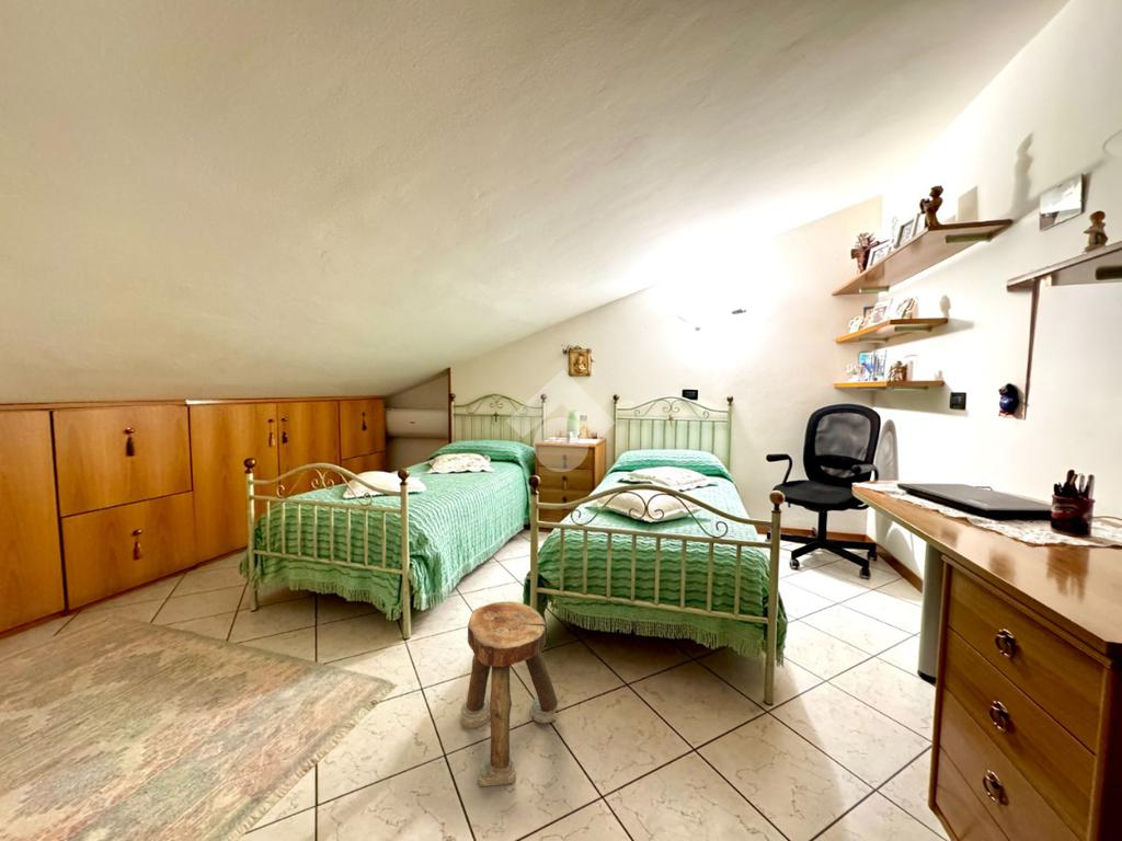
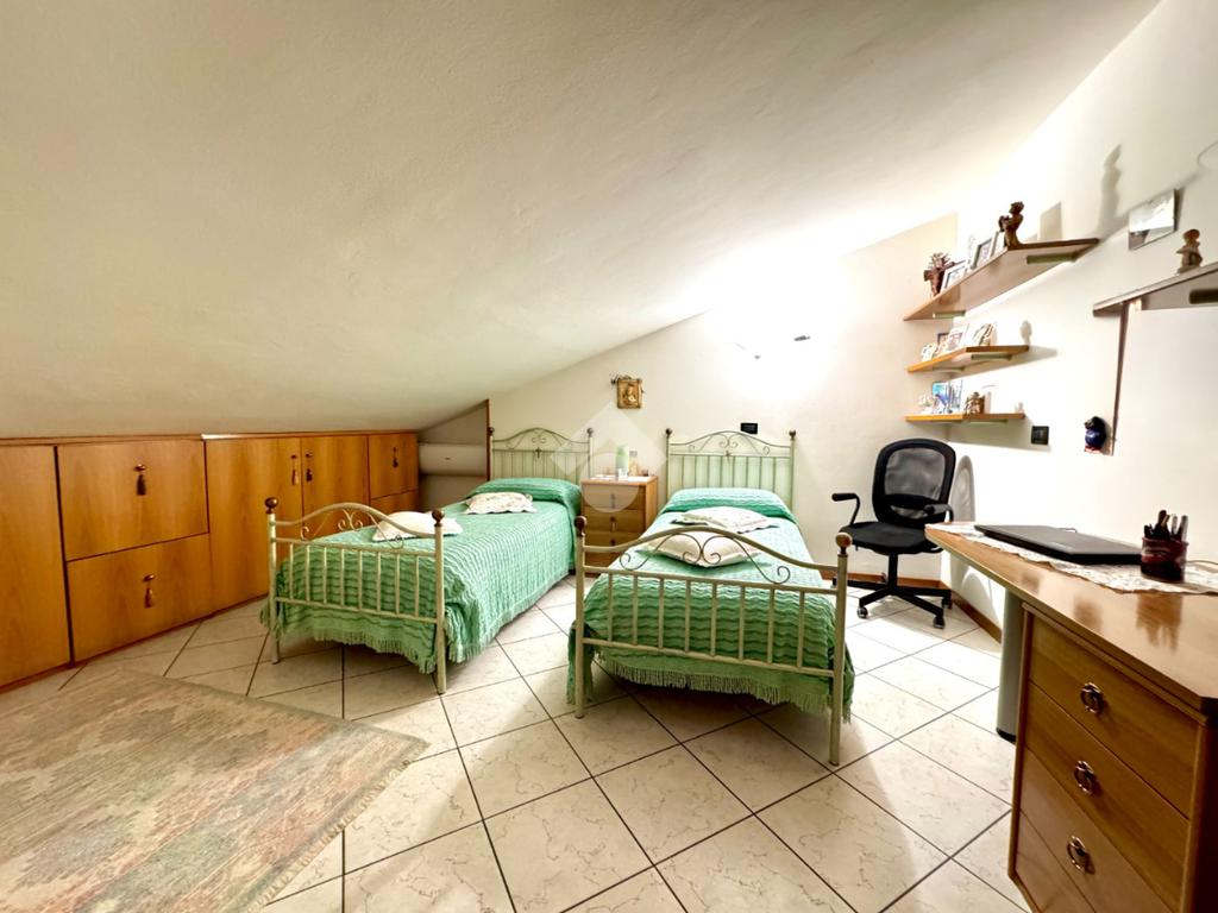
- stool [459,600,559,787]
